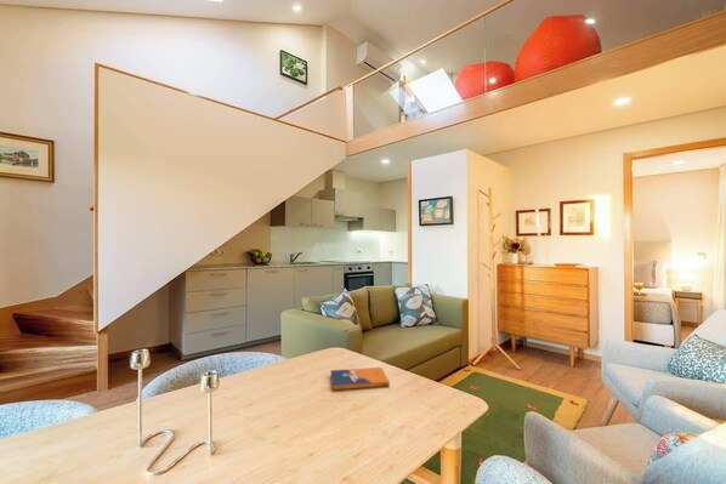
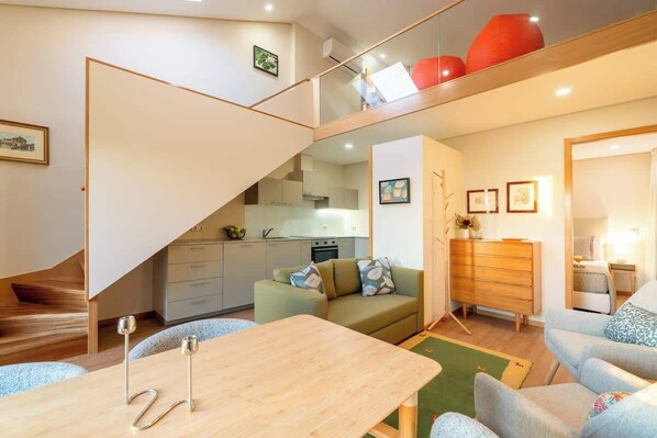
- notebook [329,366,391,391]
